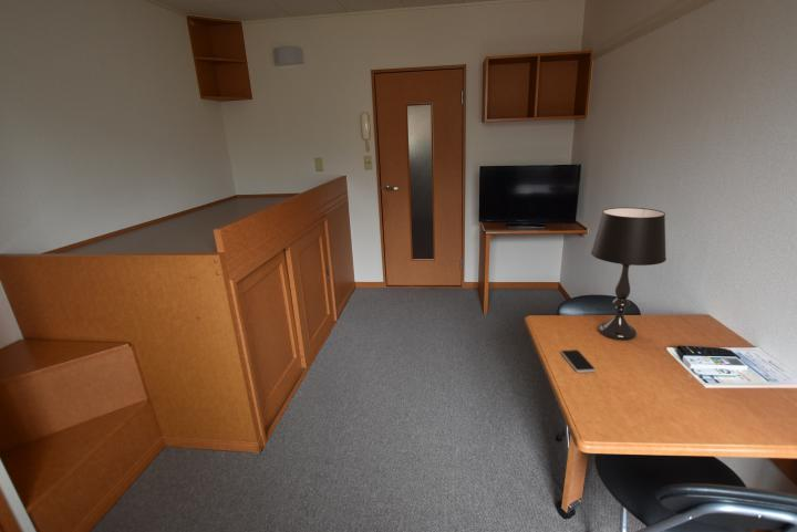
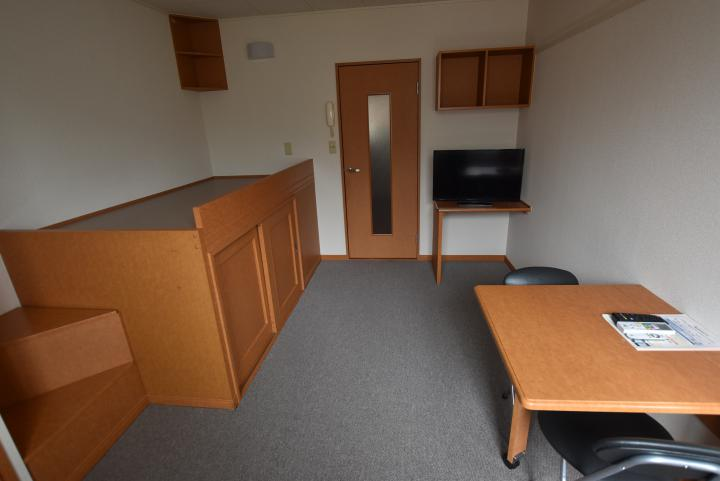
- table lamp [590,207,667,342]
- smartphone [560,348,597,374]
